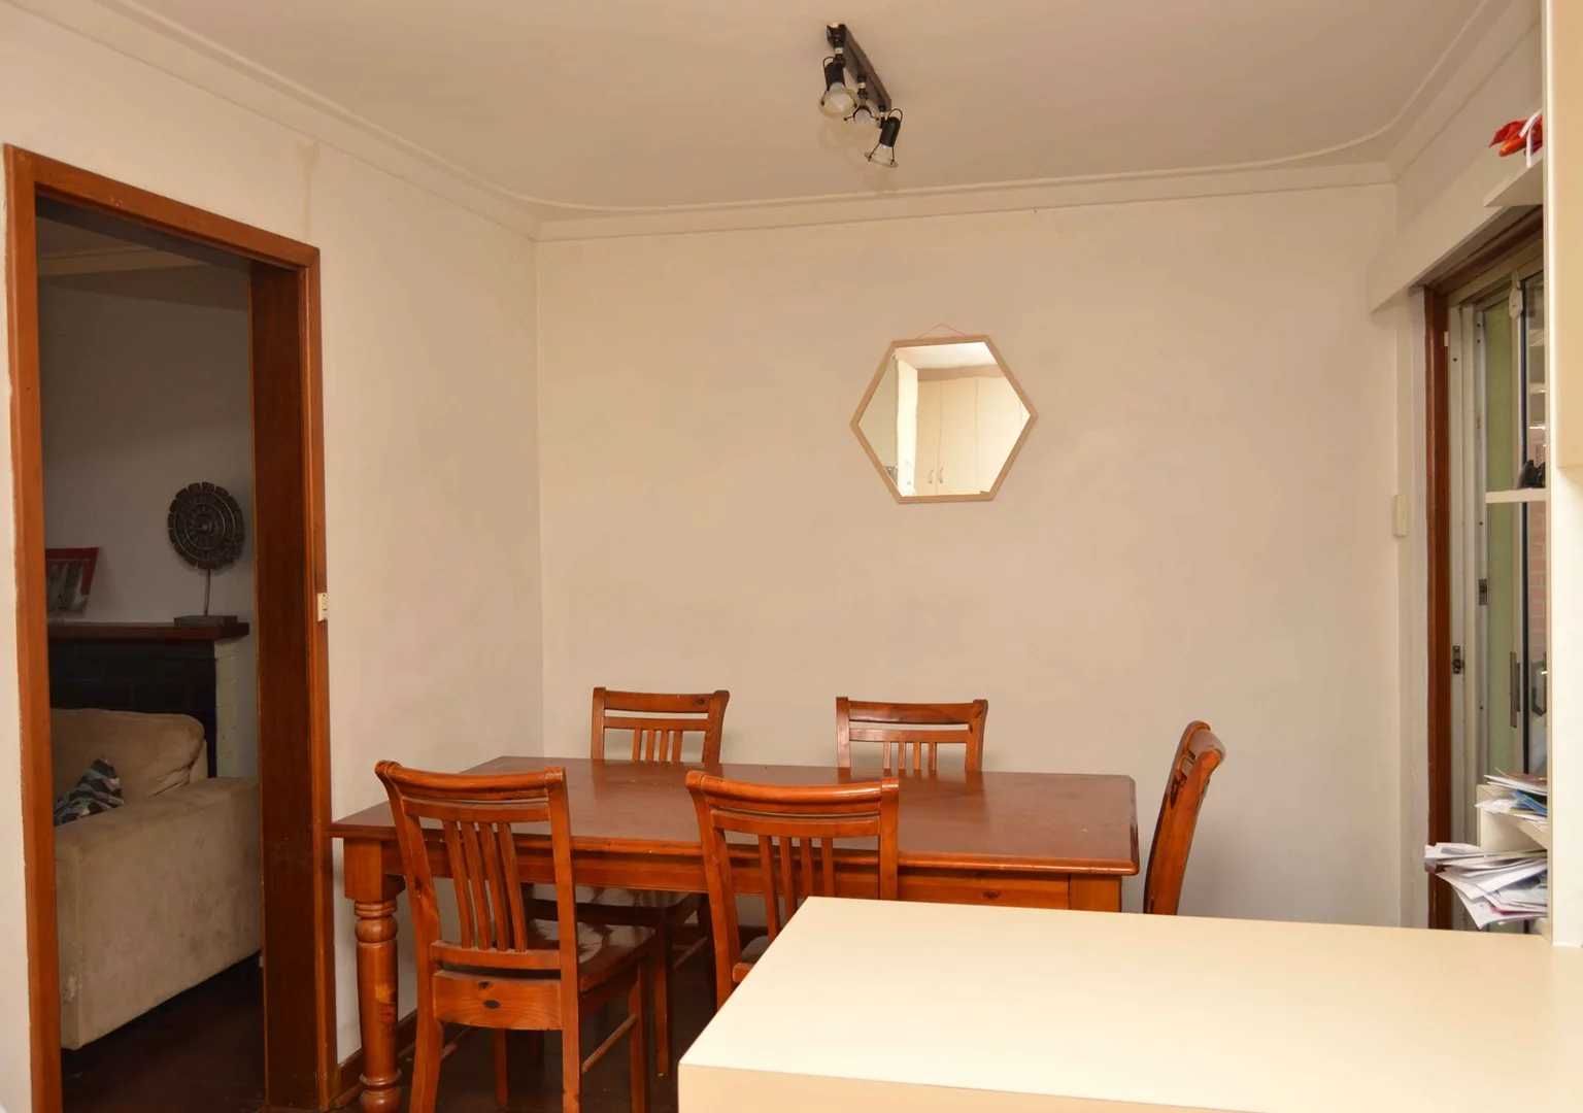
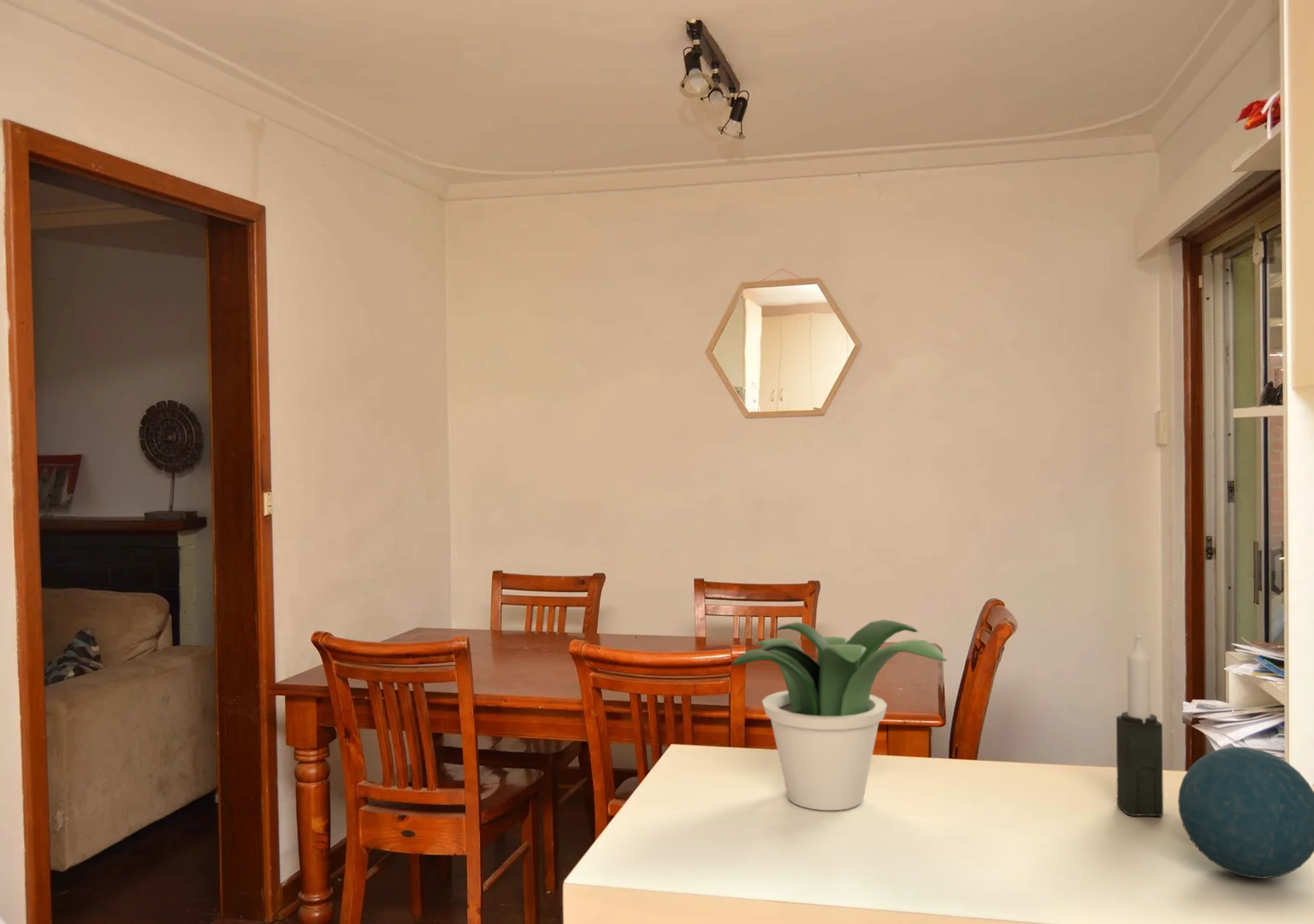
+ candle [1116,633,1164,817]
+ decorative orb [1177,746,1314,880]
+ potted plant [731,619,948,811]
